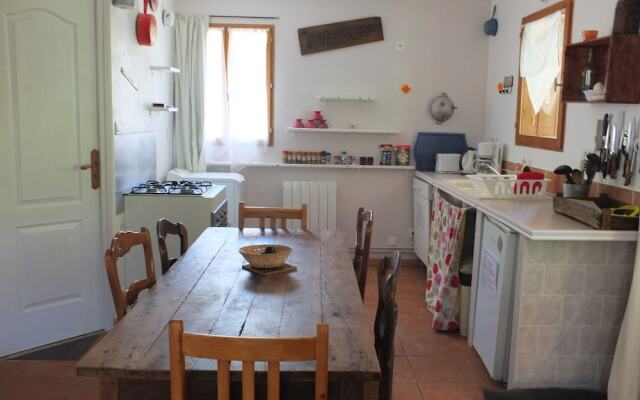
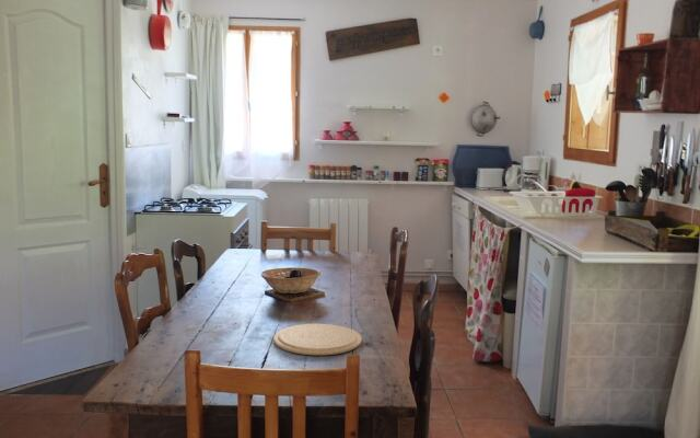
+ plate [272,323,363,356]
